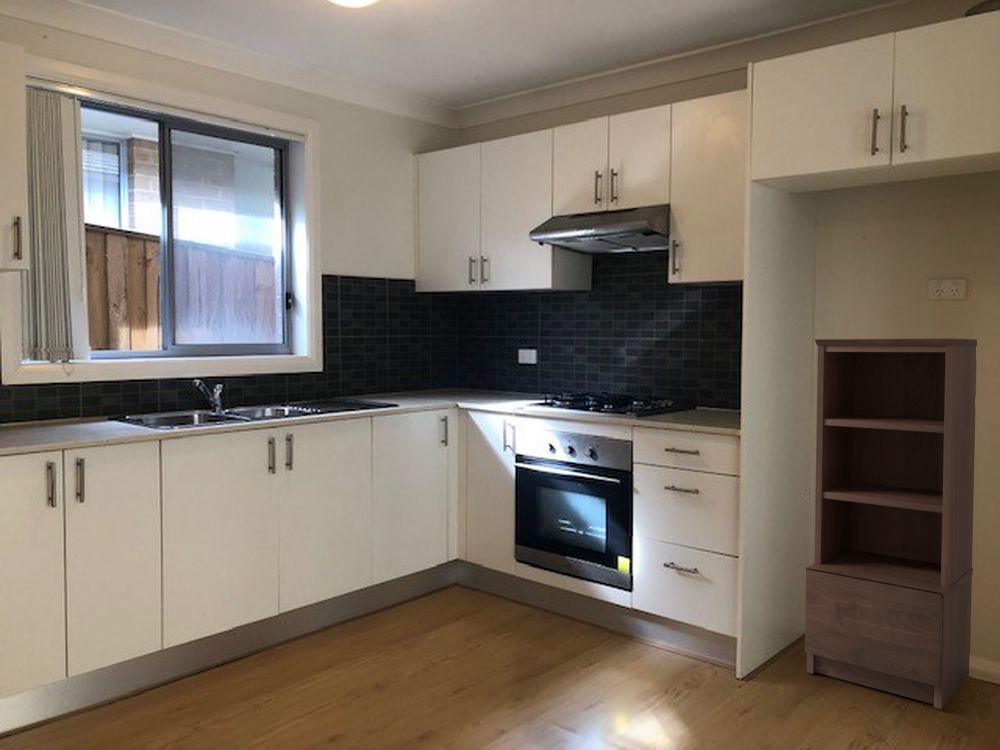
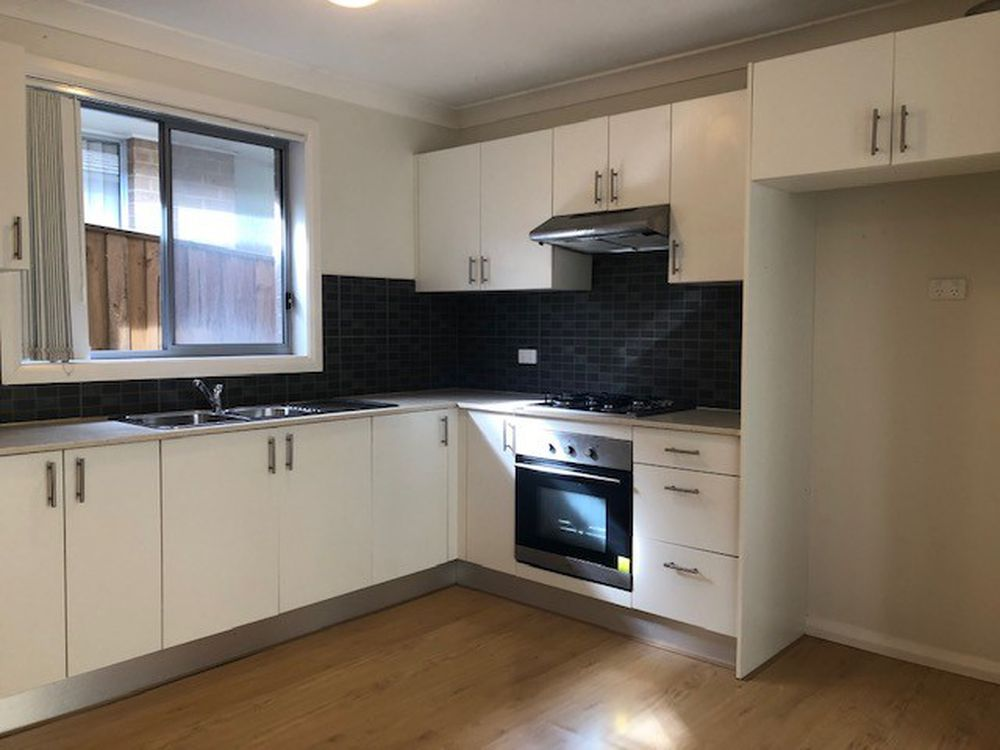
- shelving unit [804,338,978,710]
